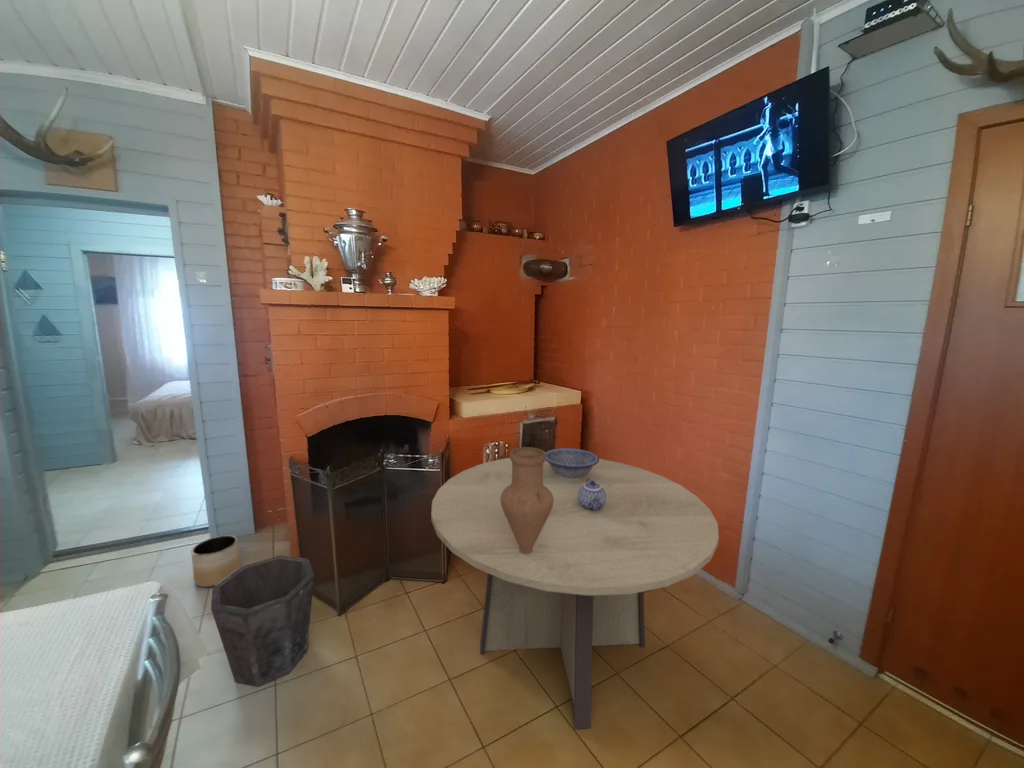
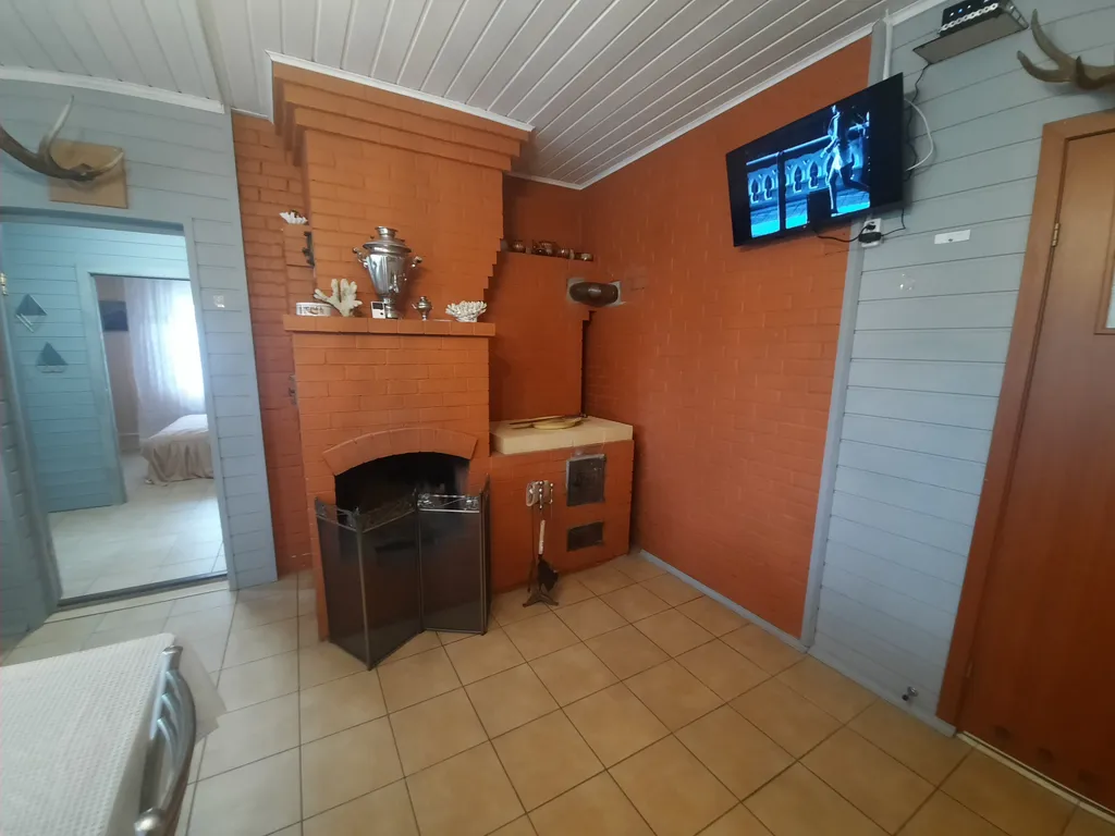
- decorative bowl [545,447,600,481]
- planter [190,534,242,588]
- dining table [430,457,720,730]
- vase [501,446,554,554]
- teapot [578,479,607,511]
- waste bin [210,554,315,688]
